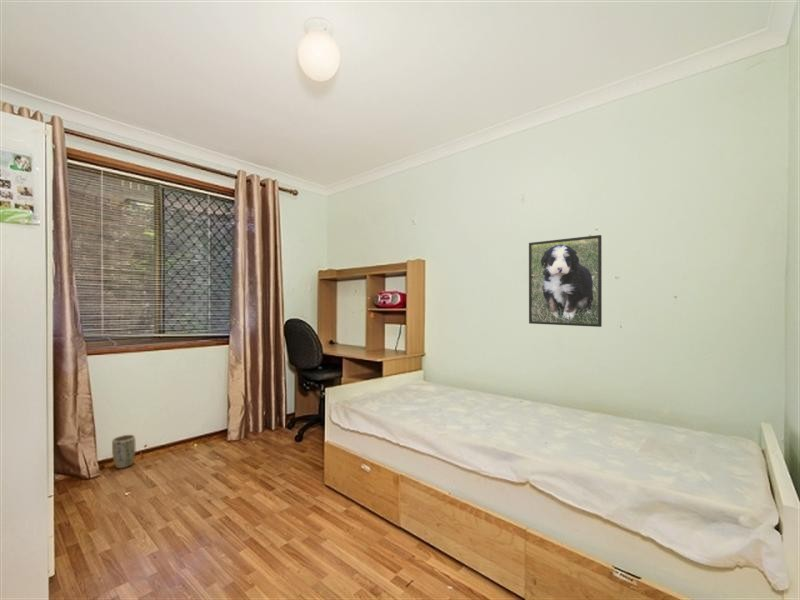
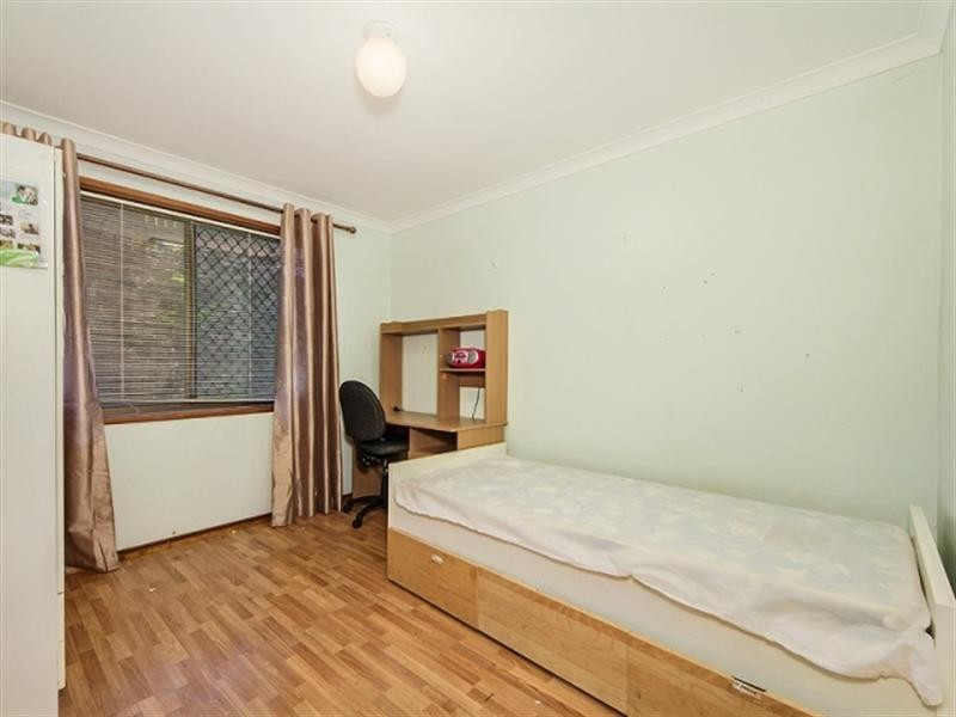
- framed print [528,234,603,328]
- plant pot [111,434,136,469]
